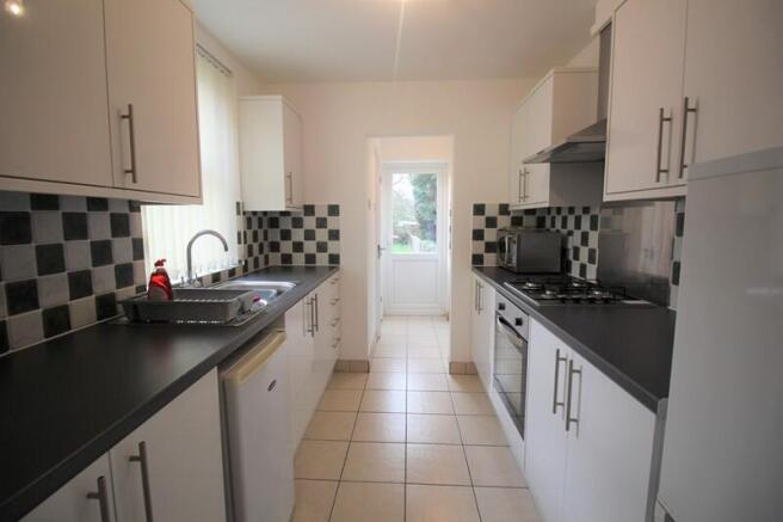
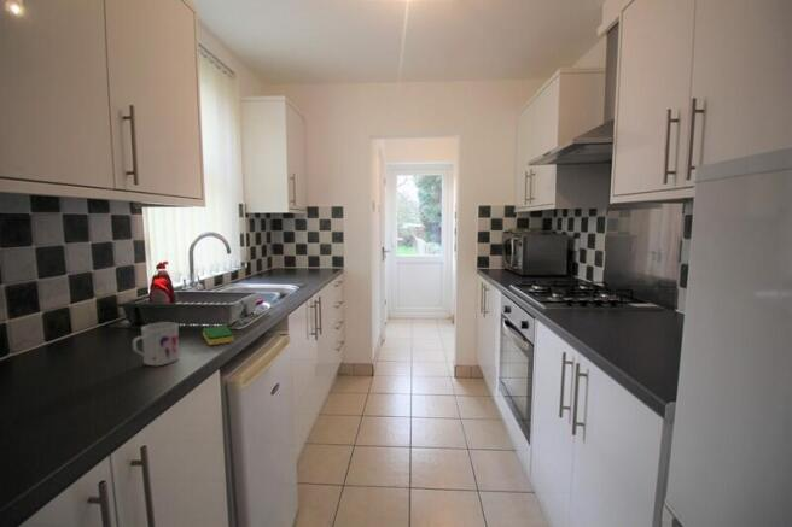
+ mug [132,321,180,367]
+ dish sponge [202,324,234,346]
